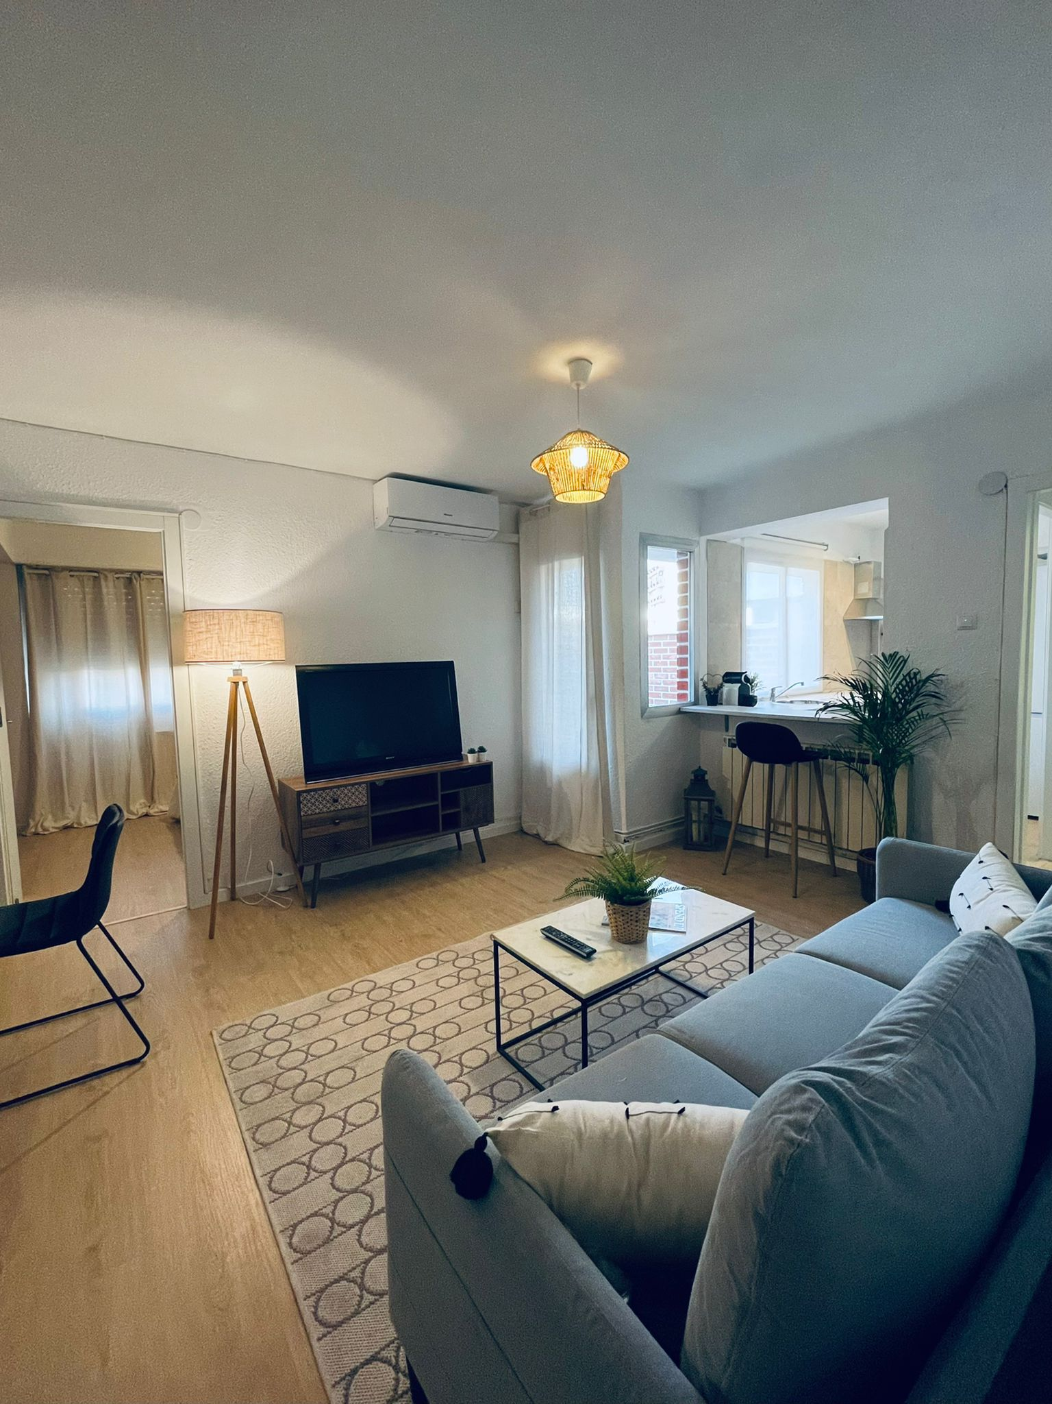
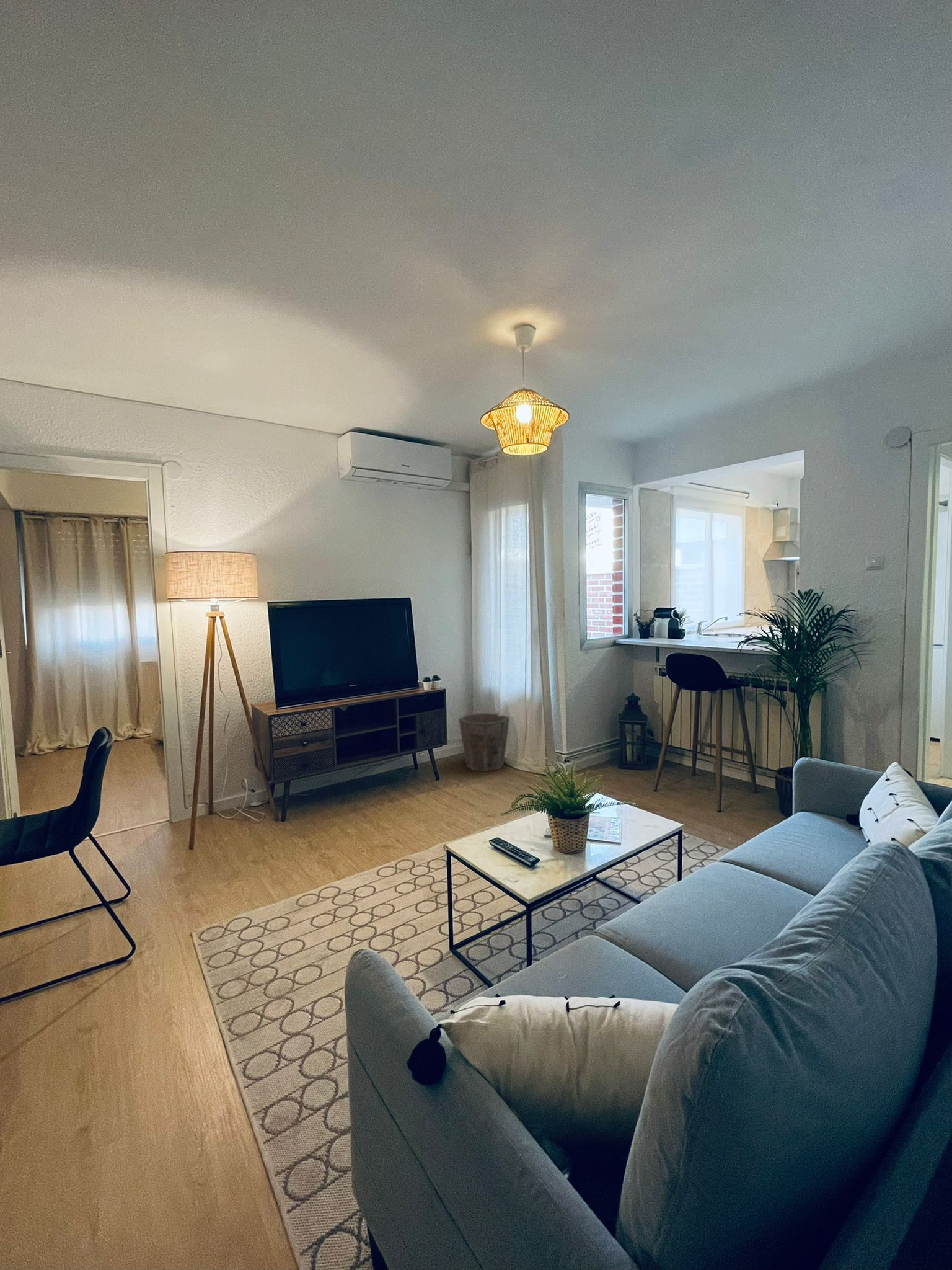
+ waste bin [458,713,510,772]
